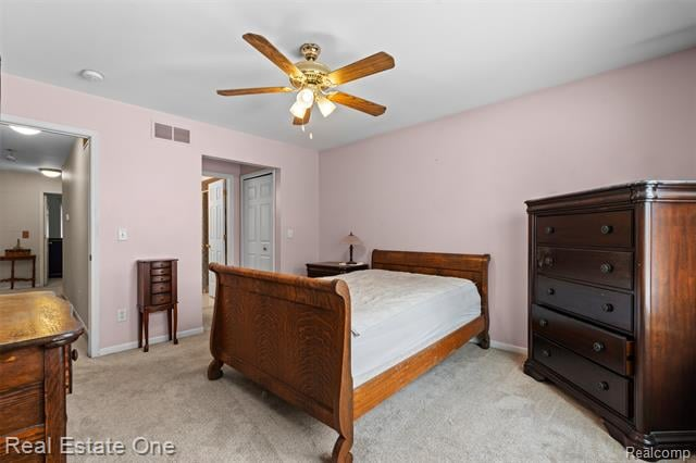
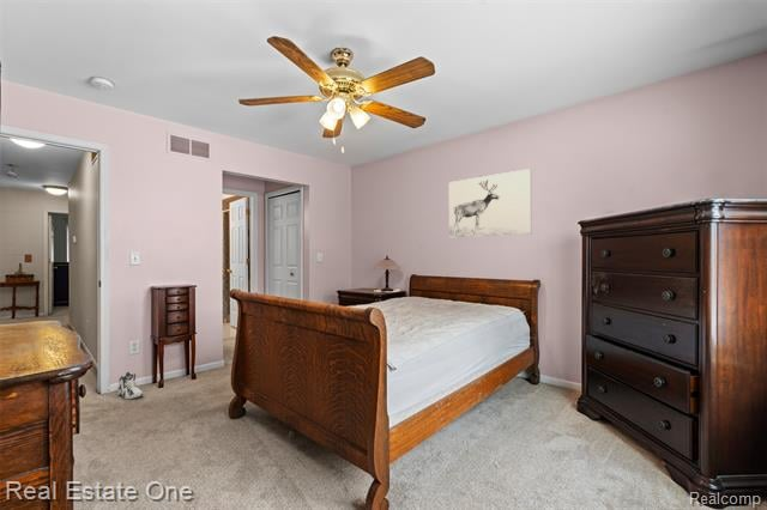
+ sneaker [116,371,144,400]
+ wall art [448,168,533,238]
